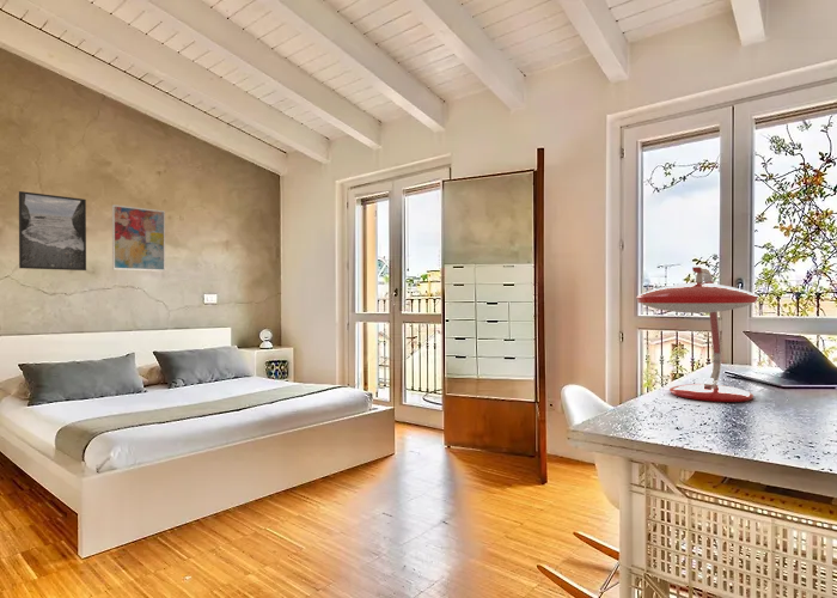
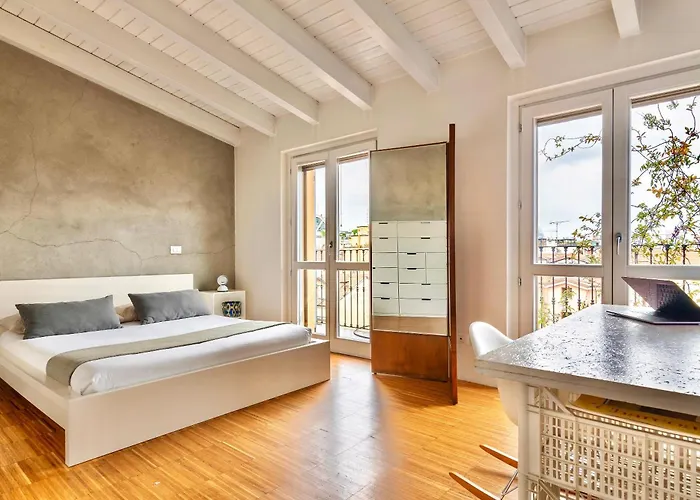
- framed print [18,190,87,271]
- wall art [111,203,166,273]
- desk lamp [635,266,760,403]
